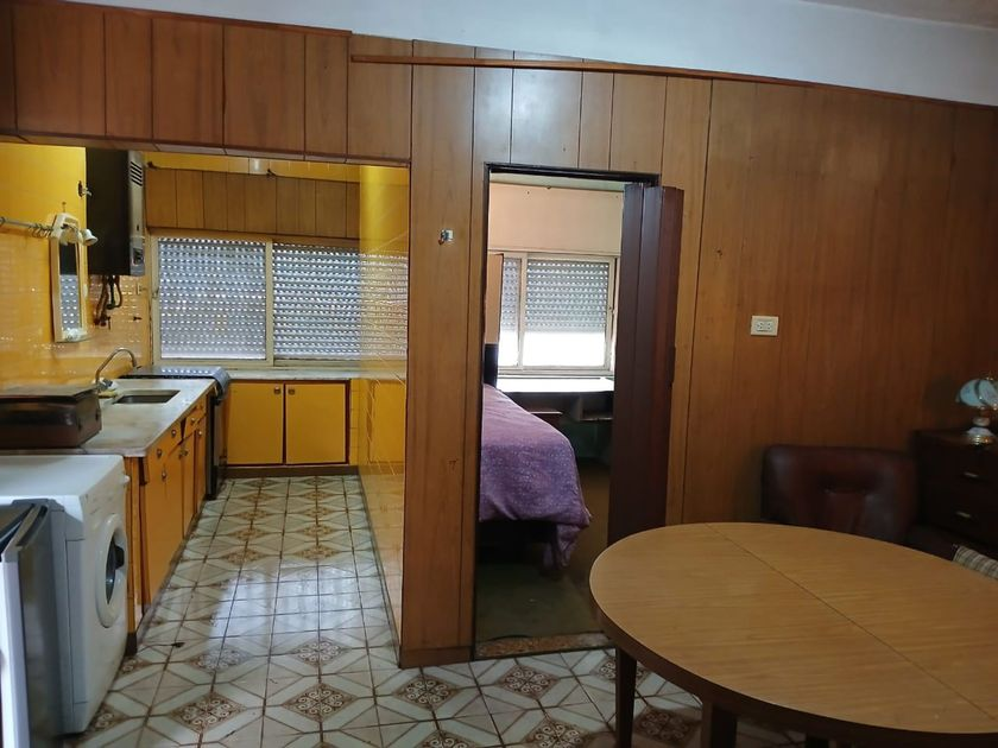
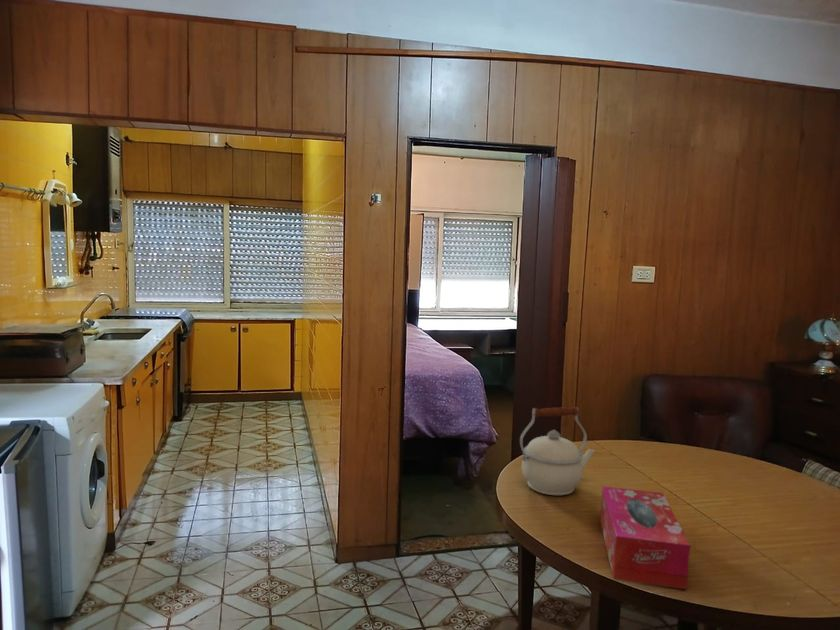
+ kettle [519,406,595,496]
+ tissue box [599,485,691,590]
